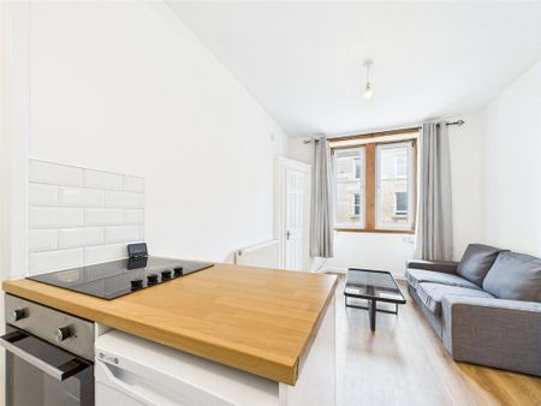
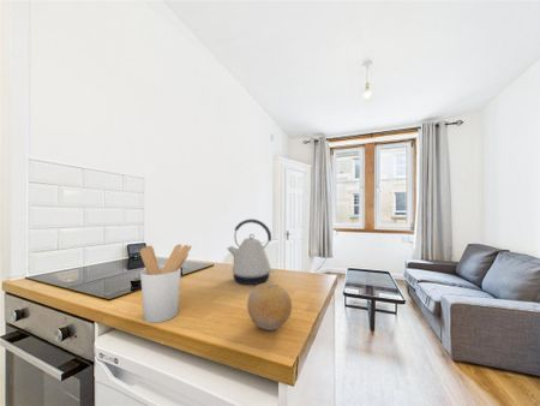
+ utensil holder [139,243,193,324]
+ kettle [227,219,275,286]
+ fruit [246,282,293,332]
